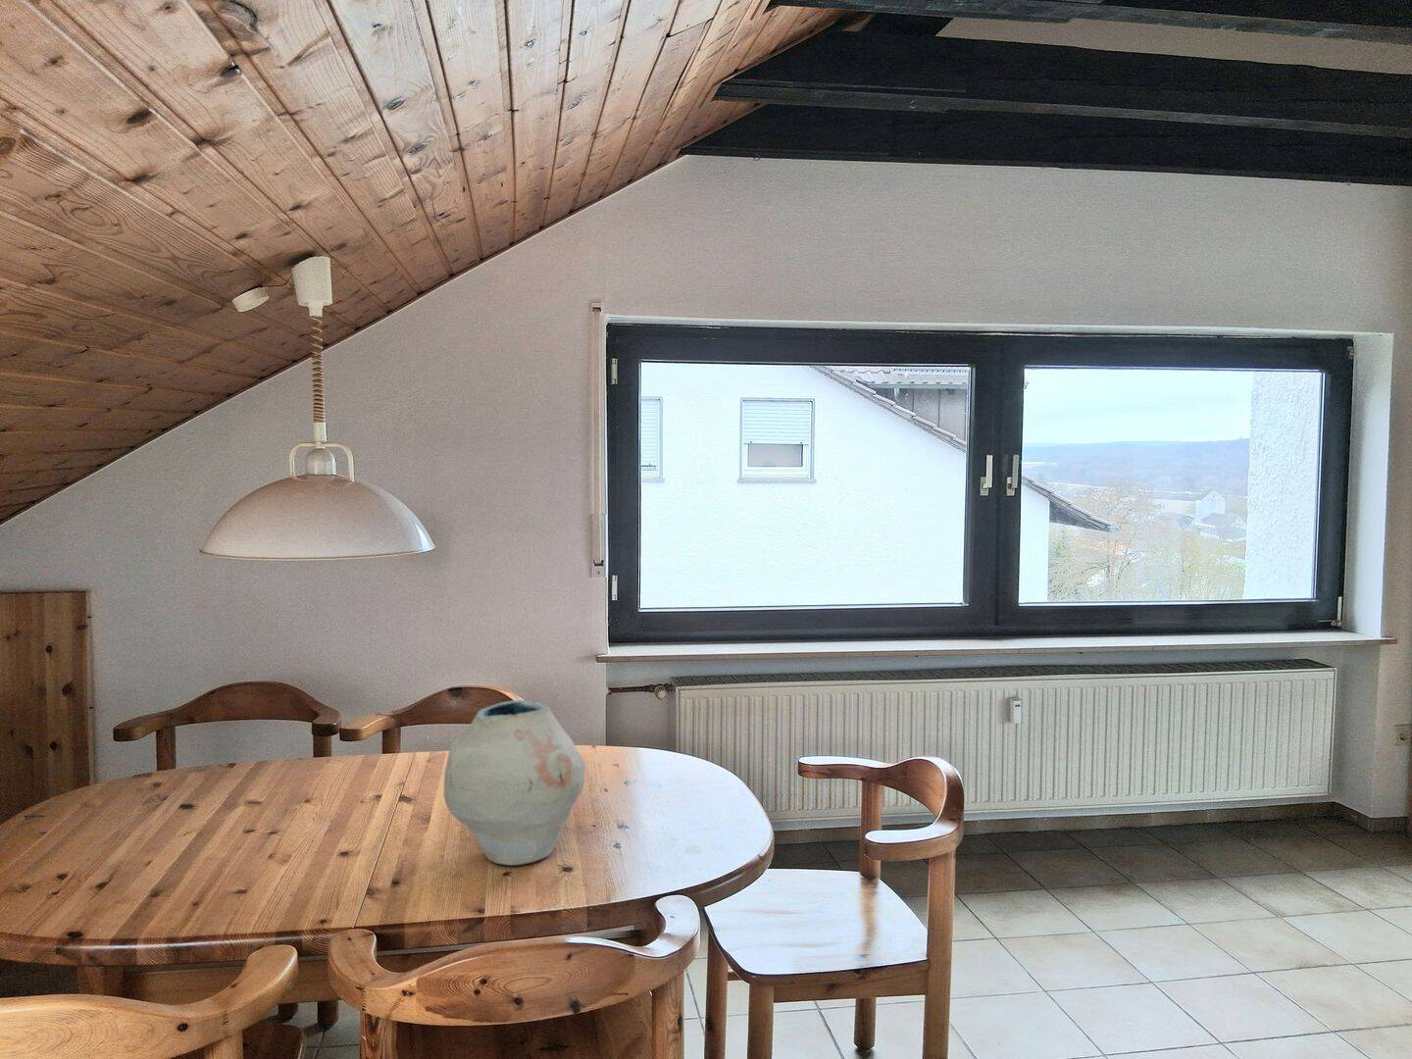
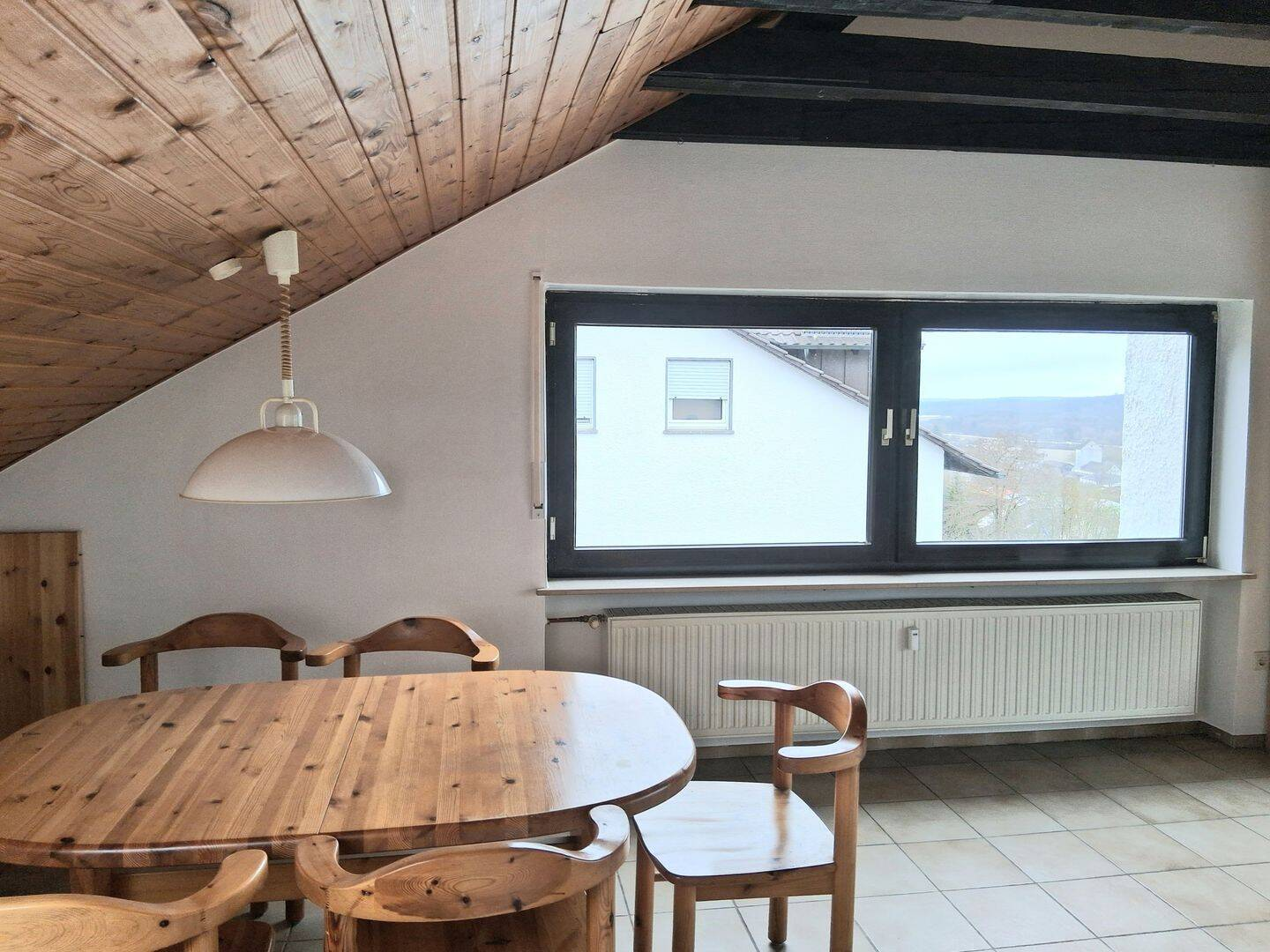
- vase [443,699,586,867]
